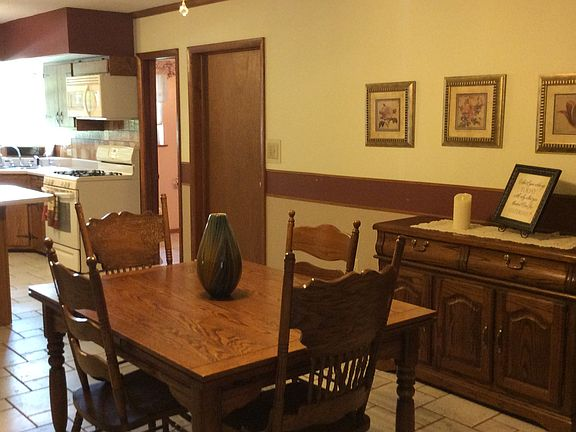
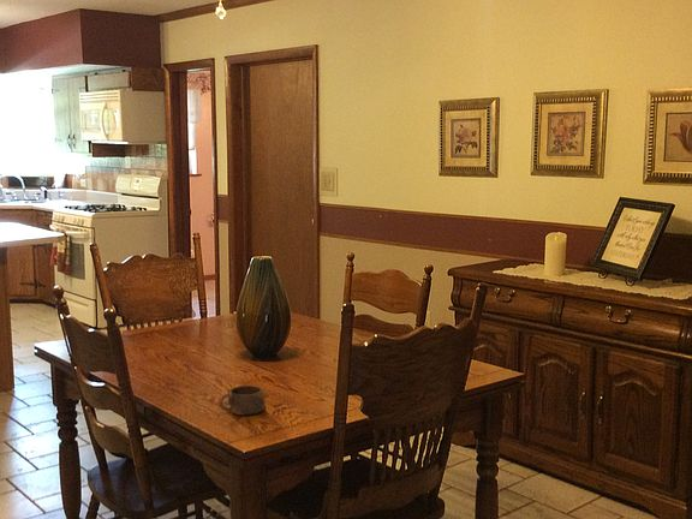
+ cup [217,384,266,416]
